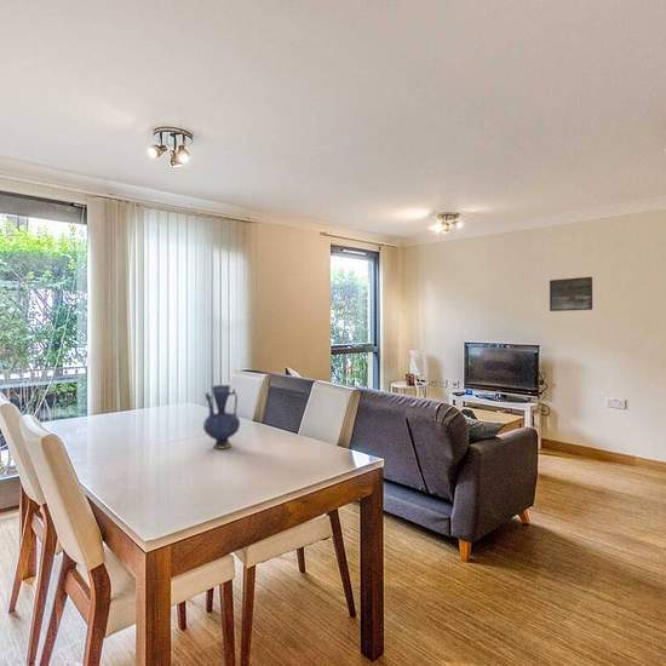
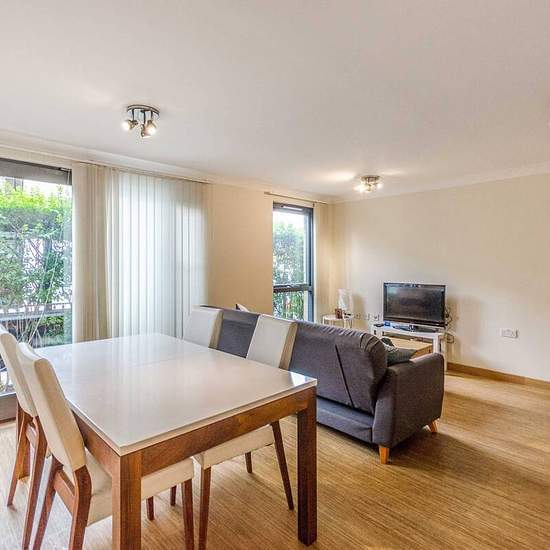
- vase [202,384,241,450]
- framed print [549,276,593,312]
